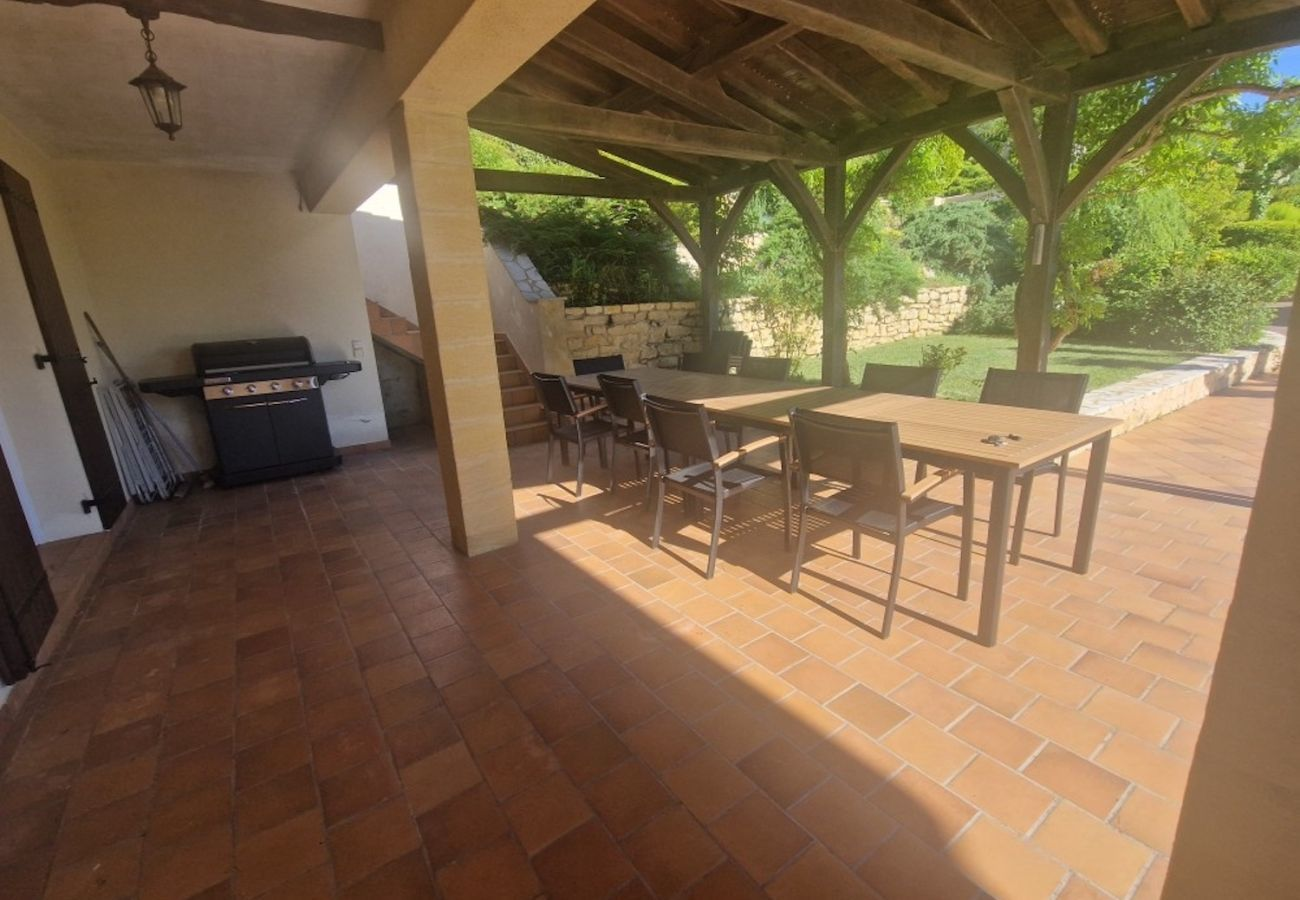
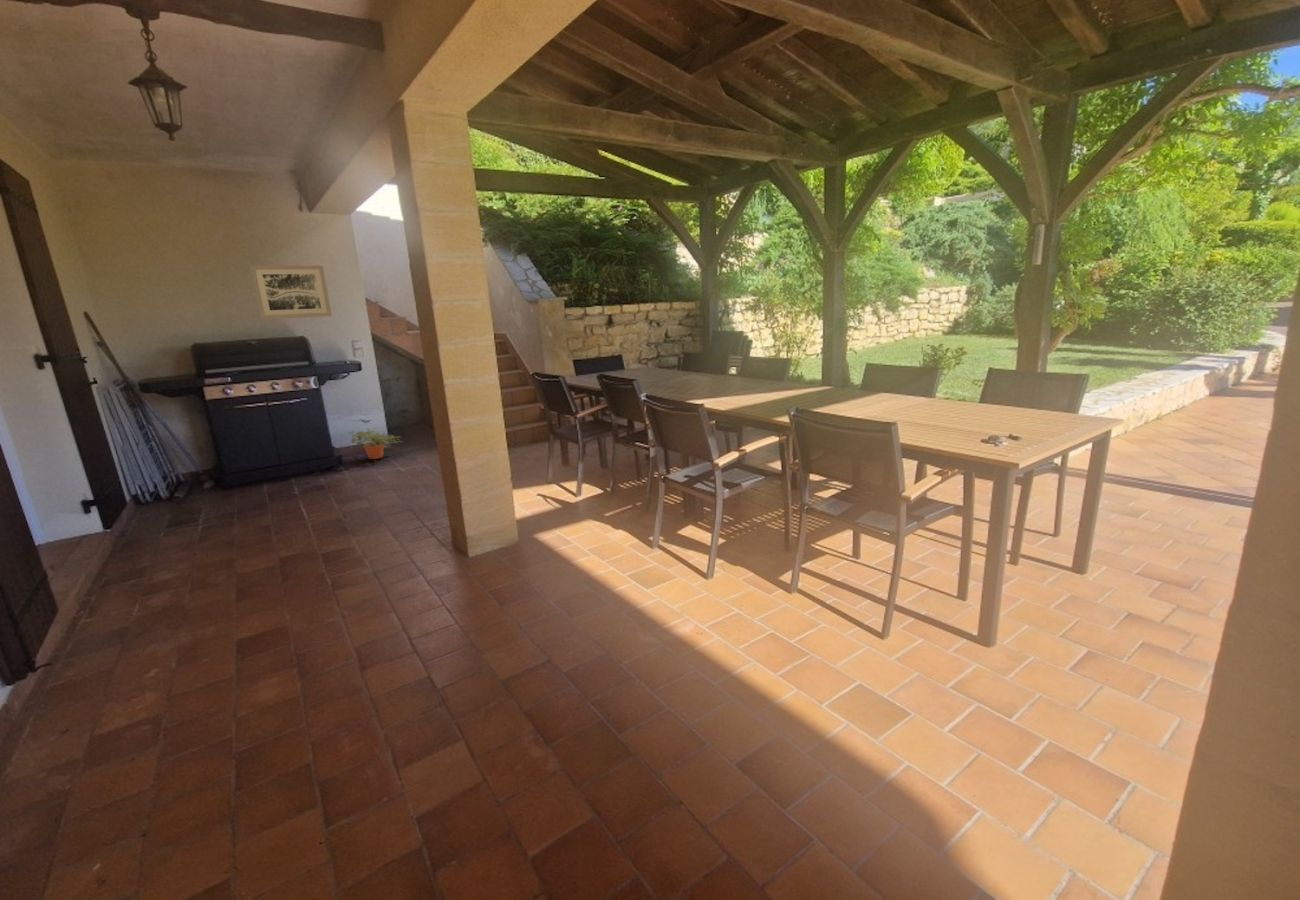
+ wall art [249,265,333,320]
+ potted plant [347,428,404,460]
